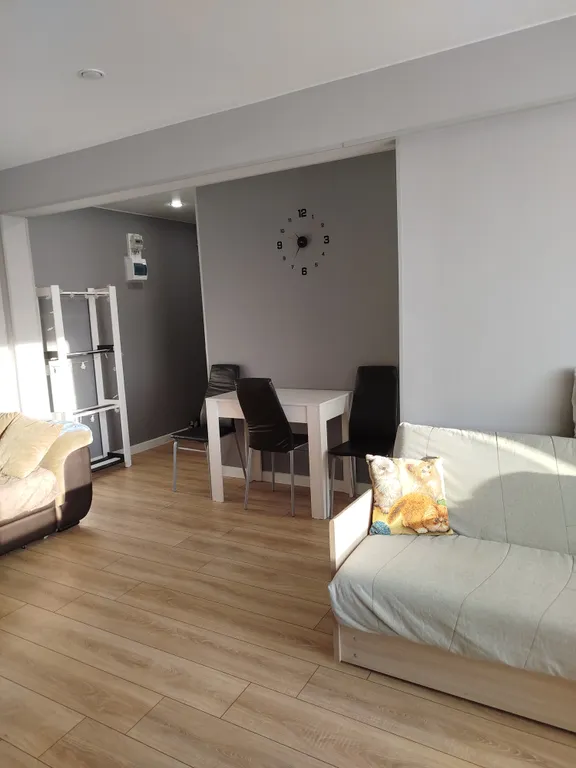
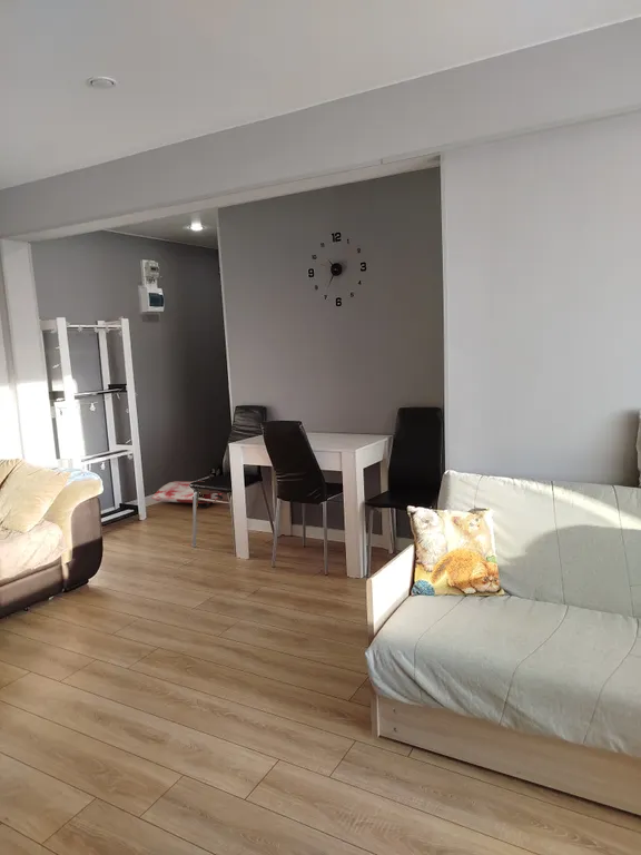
+ bag [150,478,224,509]
